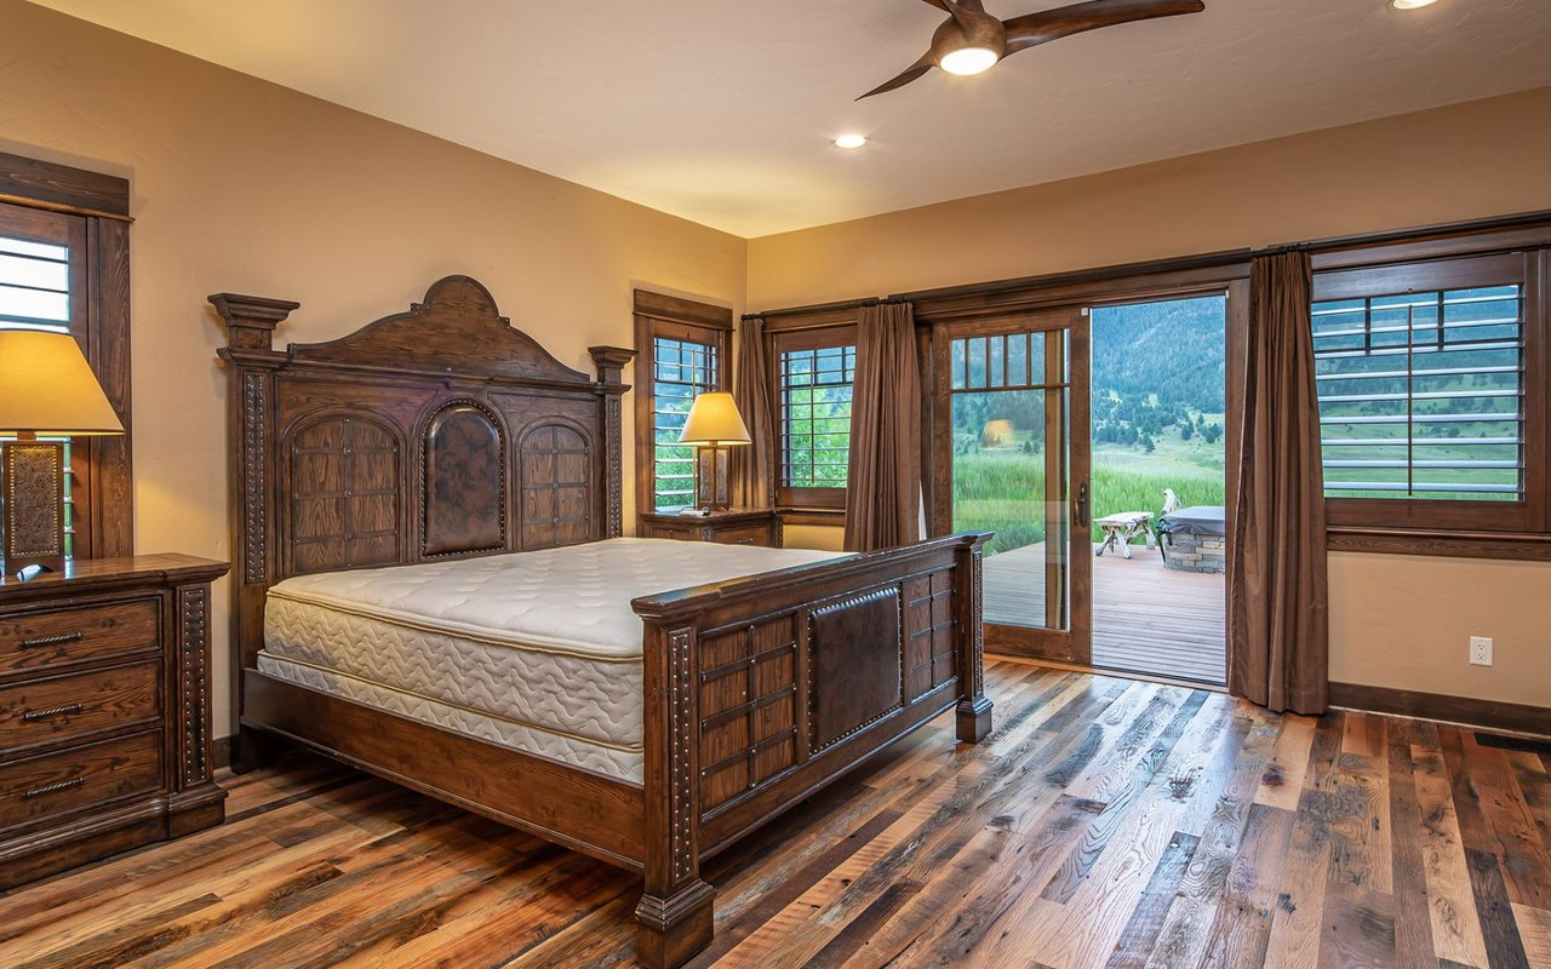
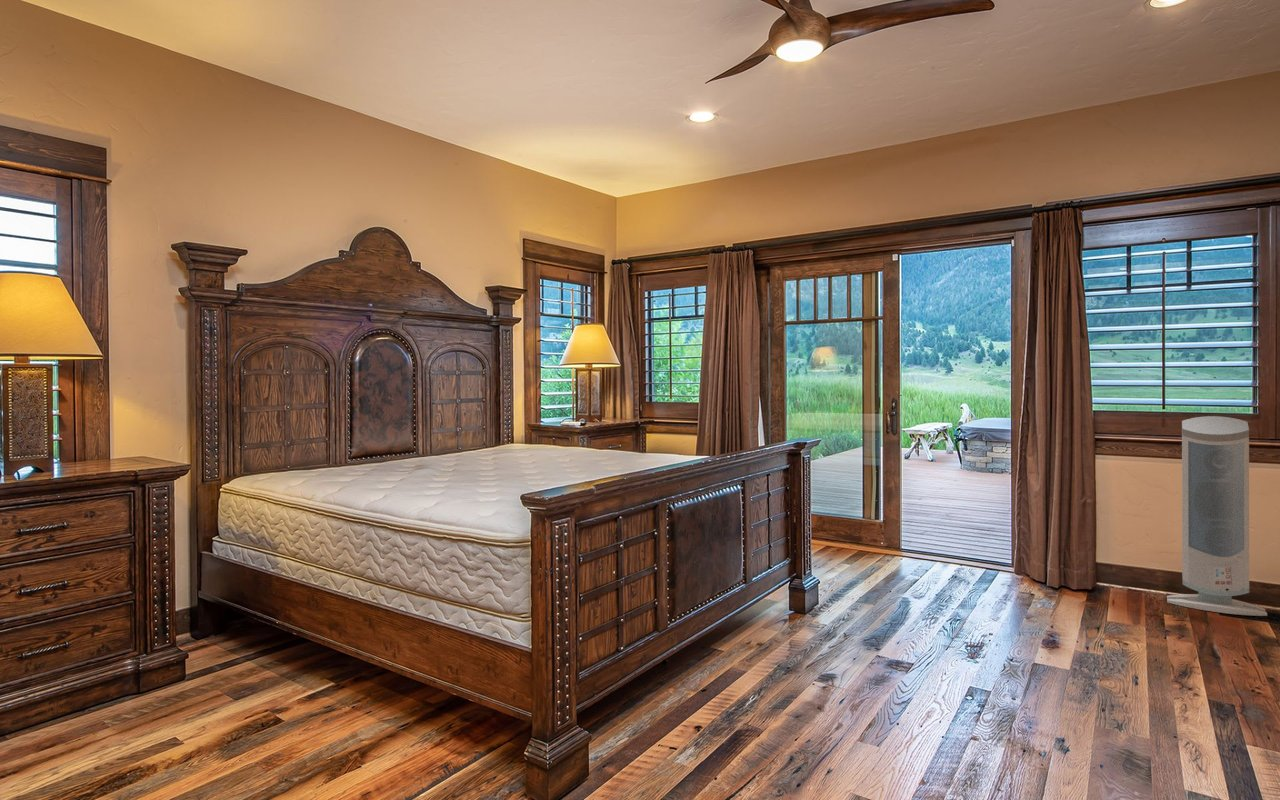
+ air purifier [1166,415,1268,617]
